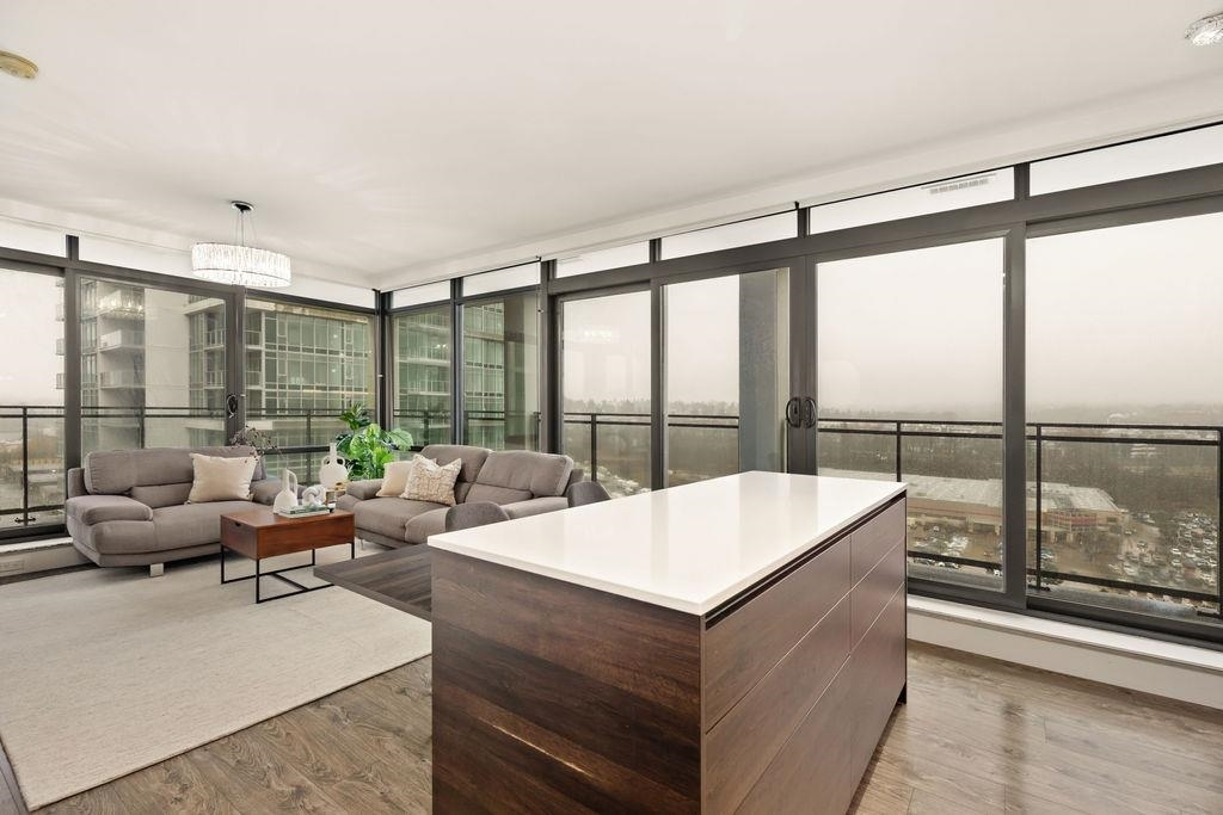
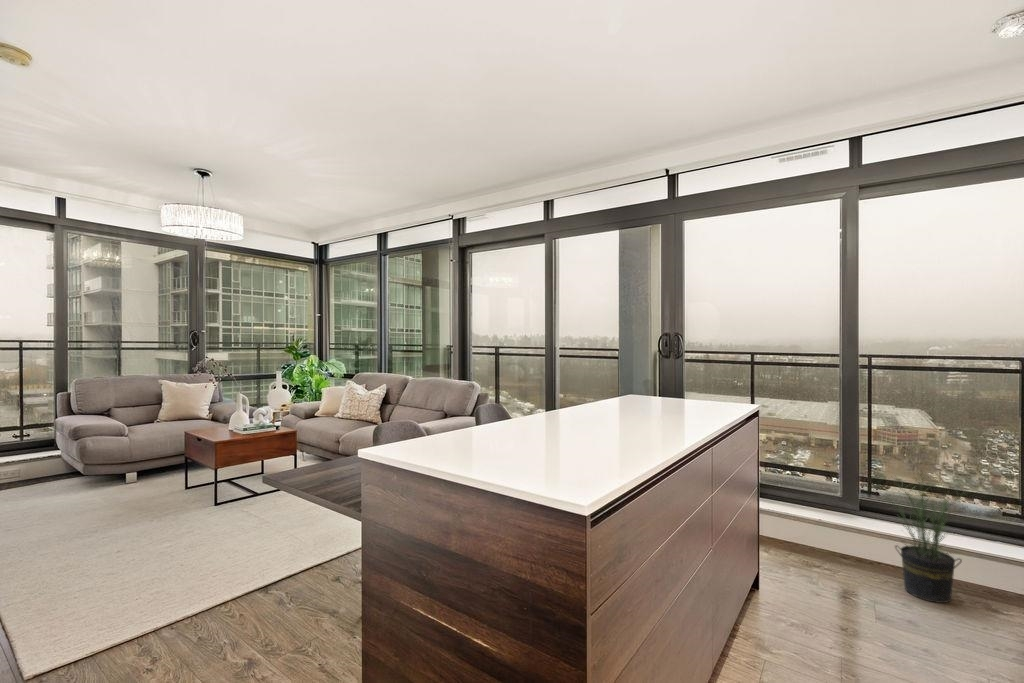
+ potted plant [878,468,980,604]
